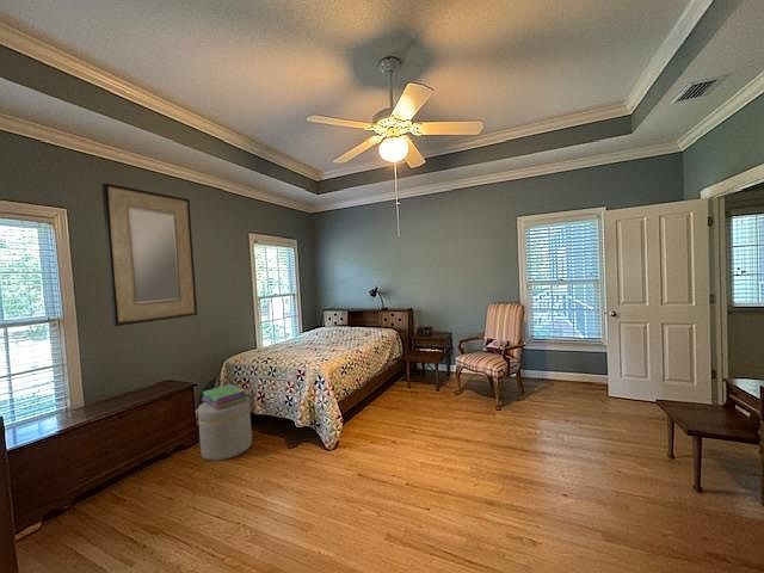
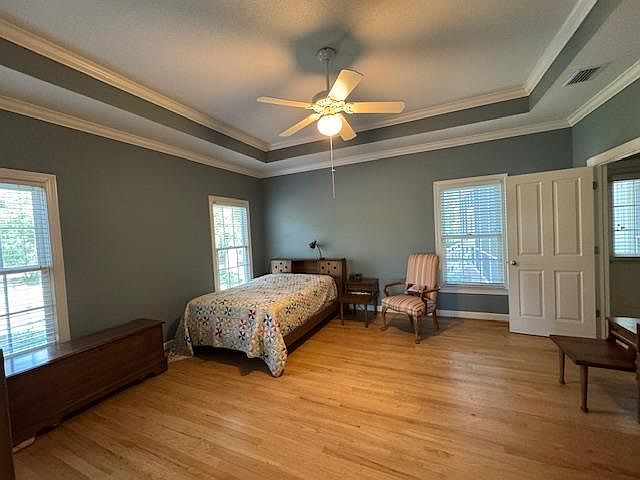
- ottoman [197,395,253,462]
- stack of books [201,383,248,409]
- home mirror [100,181,198,327]
